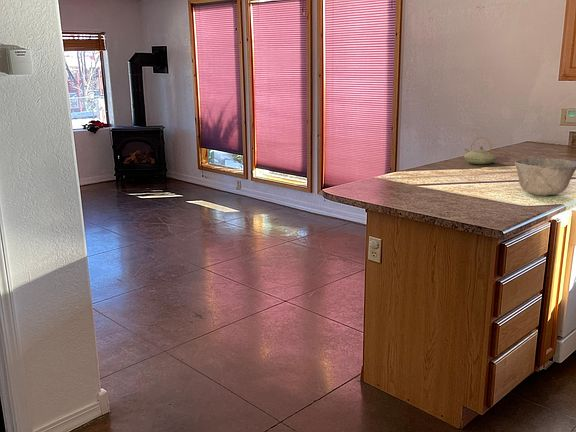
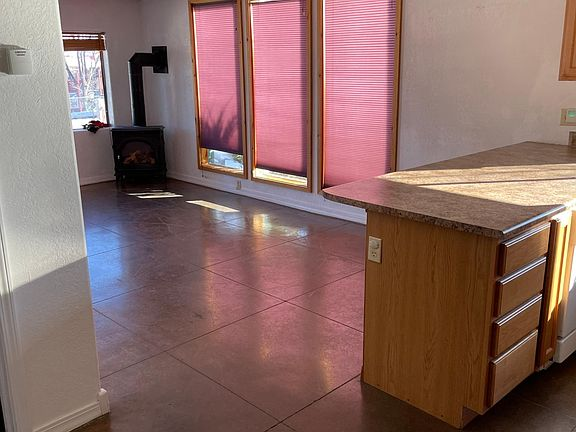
- bowl [514,158,576,197]
- teapot [463,136,499,165]
